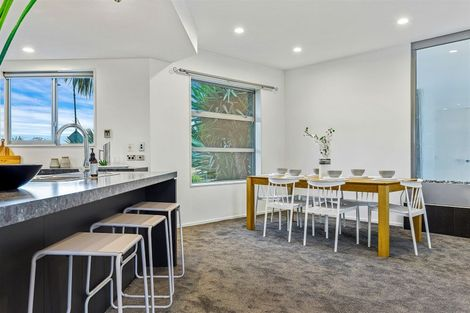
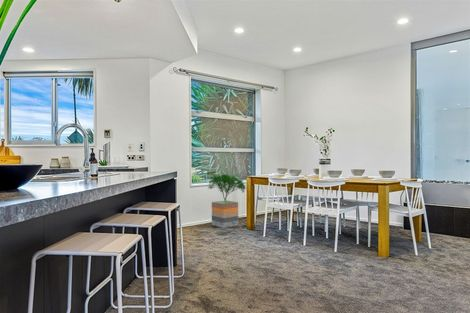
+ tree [207,173,247,229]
